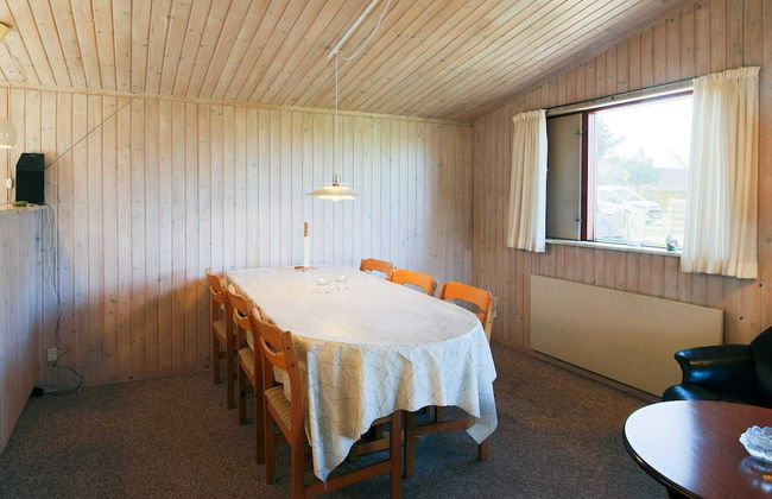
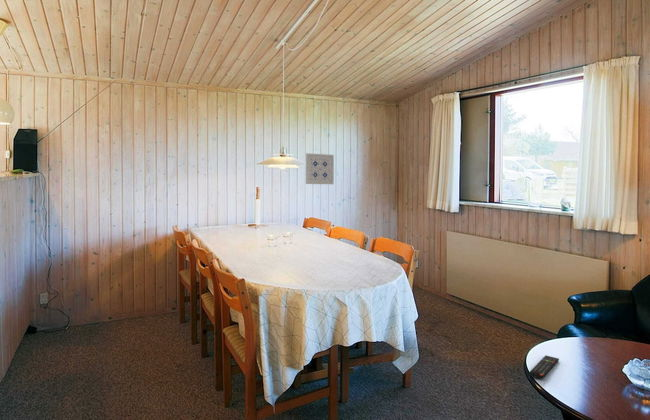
+ wall art [305,152,335,185]
+ remote control [528,354,560,380]
